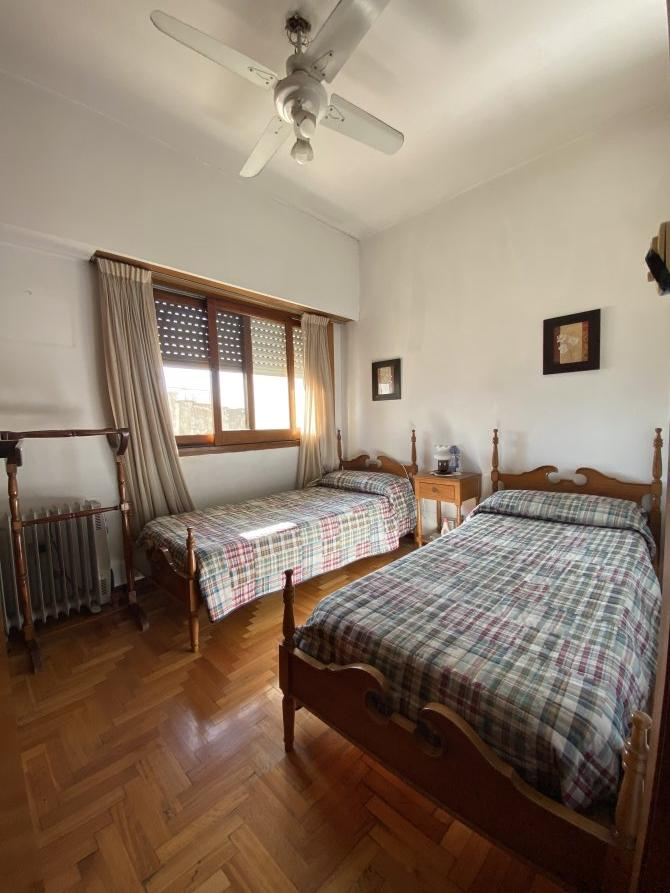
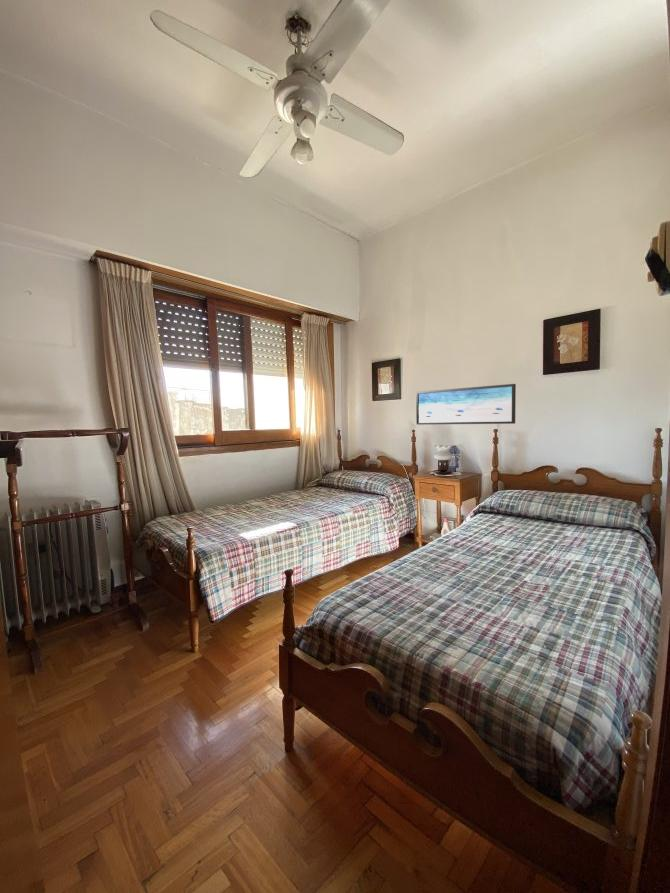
+ wall art [415,383,517,426]
